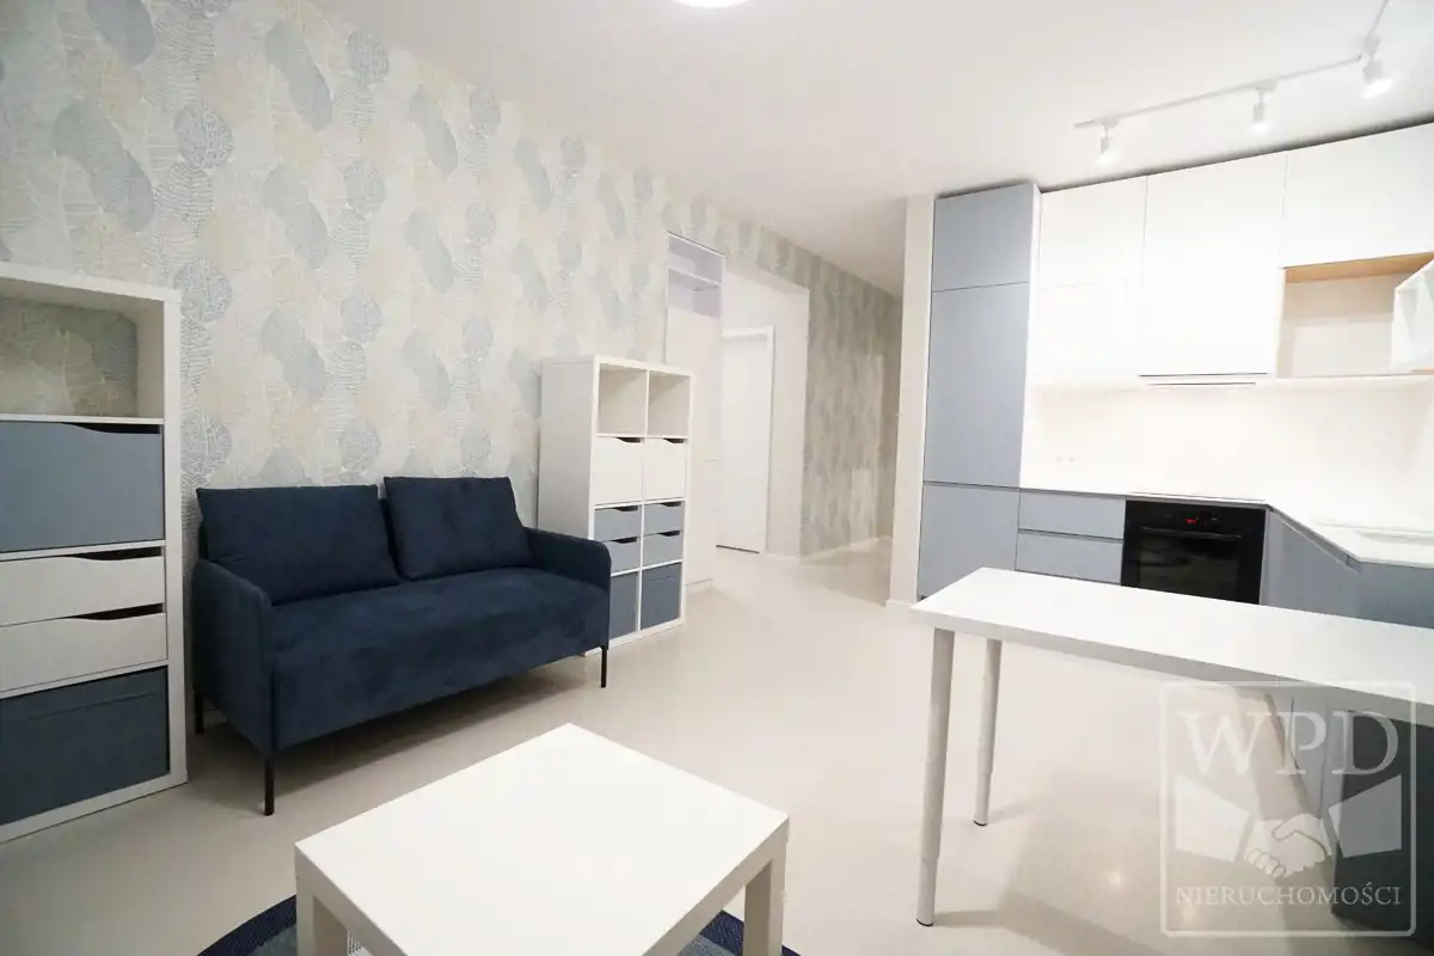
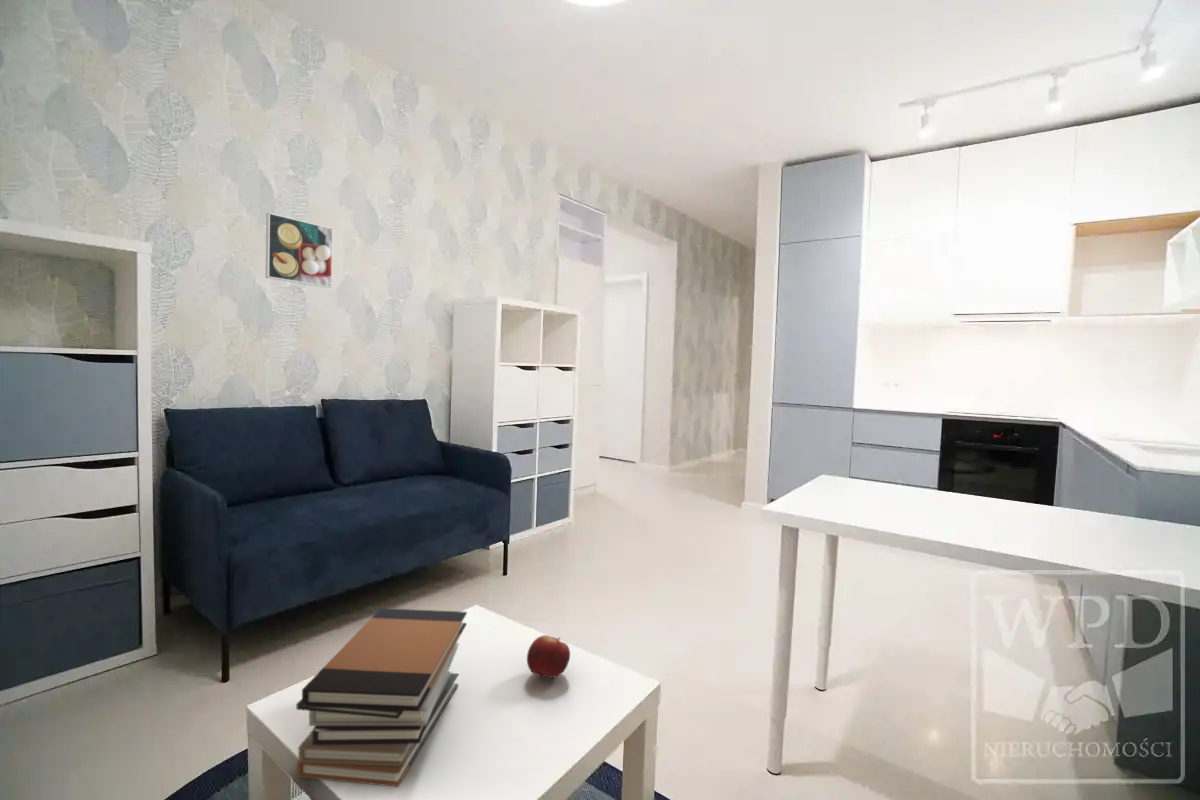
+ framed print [265,212,334,289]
+ book stack [295,607,468,788]
+ fruit [526,634,571,679]
